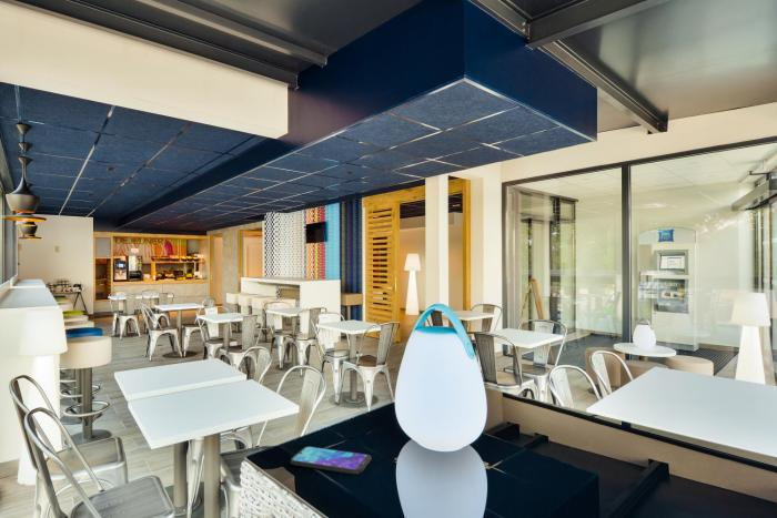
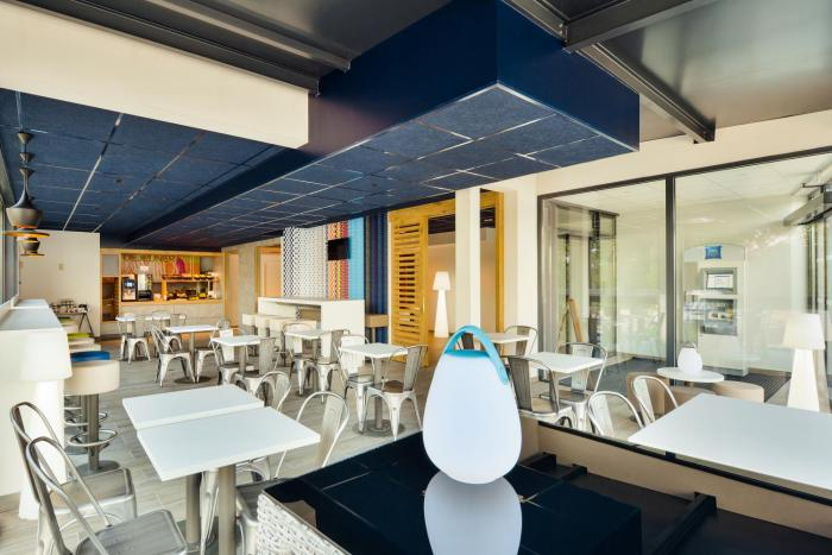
- smartphone [290,446,372,475]
